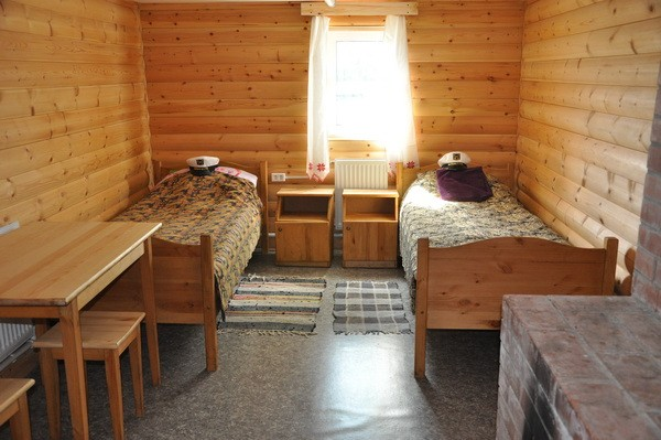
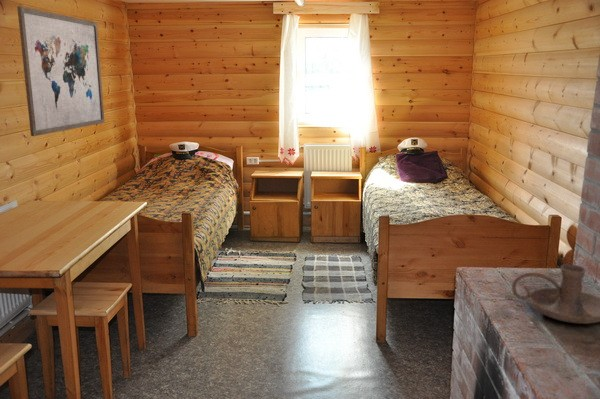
+ candle holder [511,263,600,325]
+ wall art [16,5,105,137]
